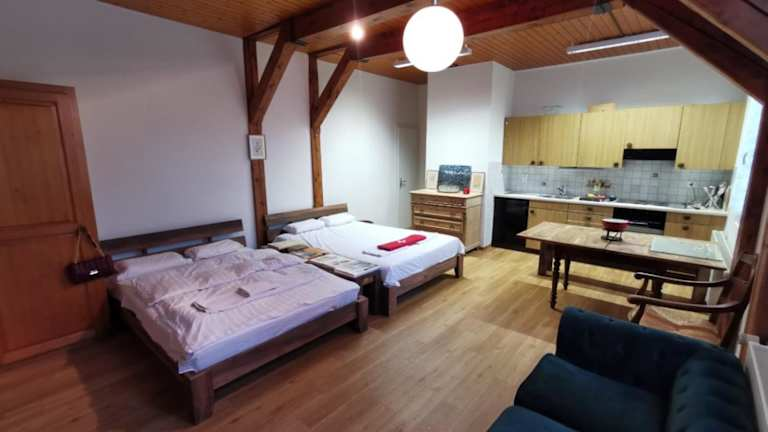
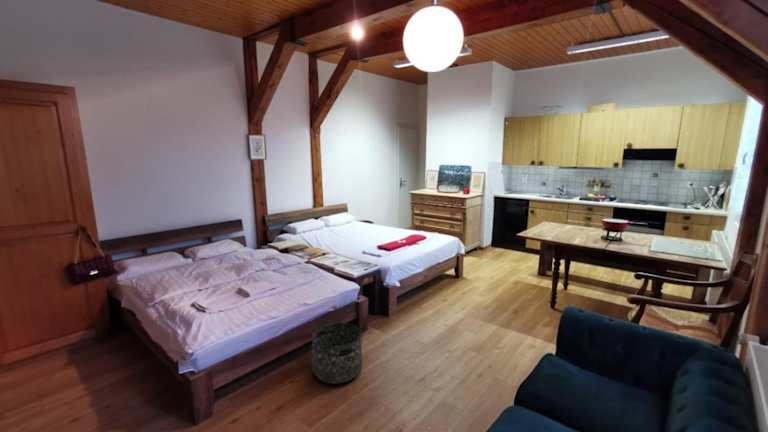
+ basket [311,322,363,385]
